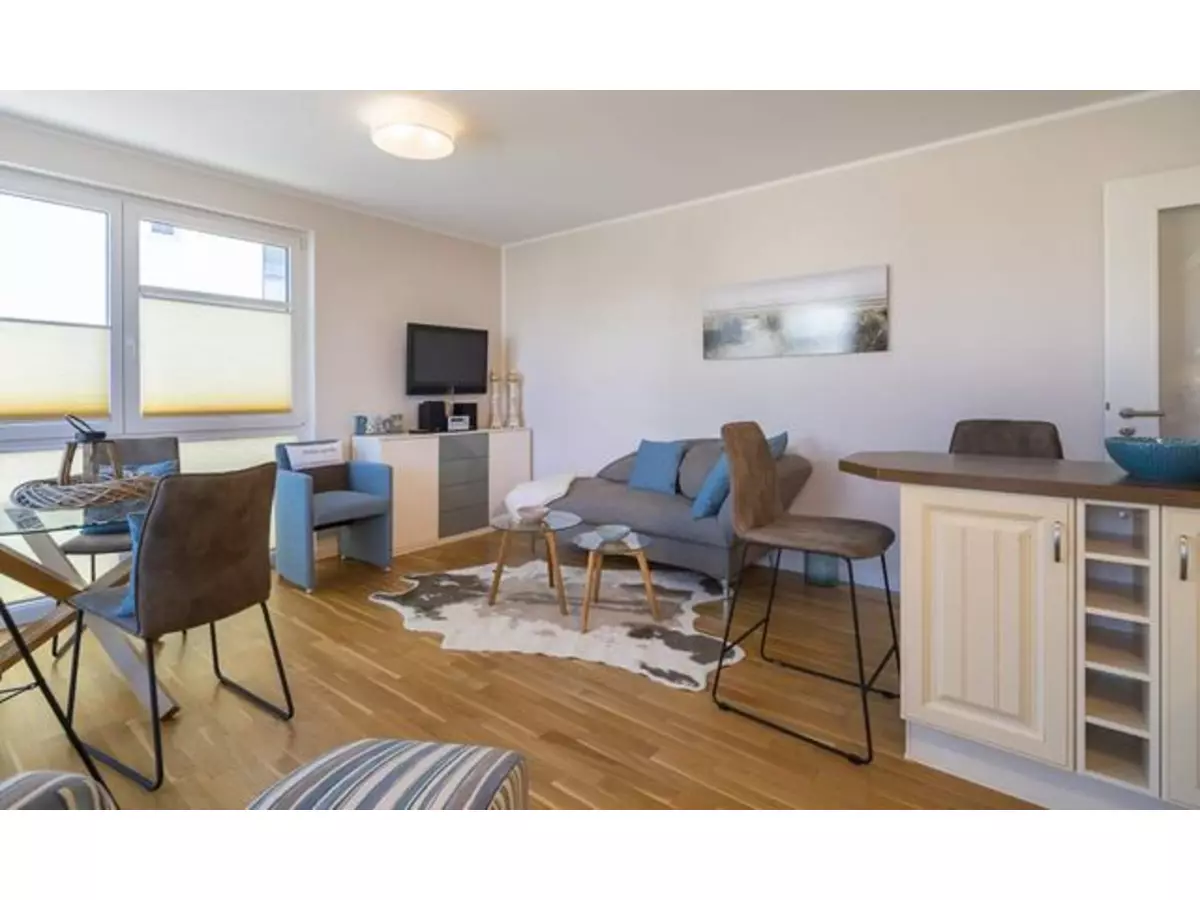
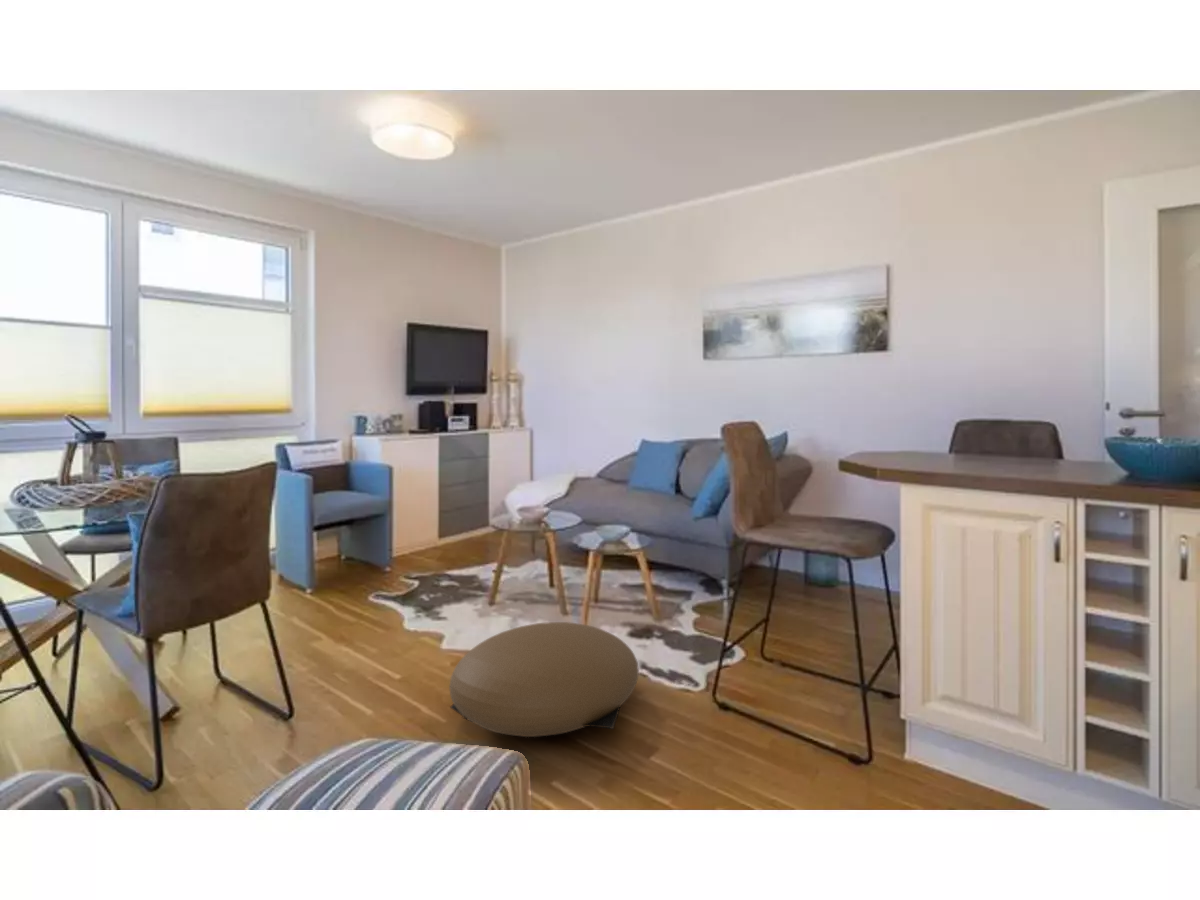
+ pouf [448,621,640,738]
